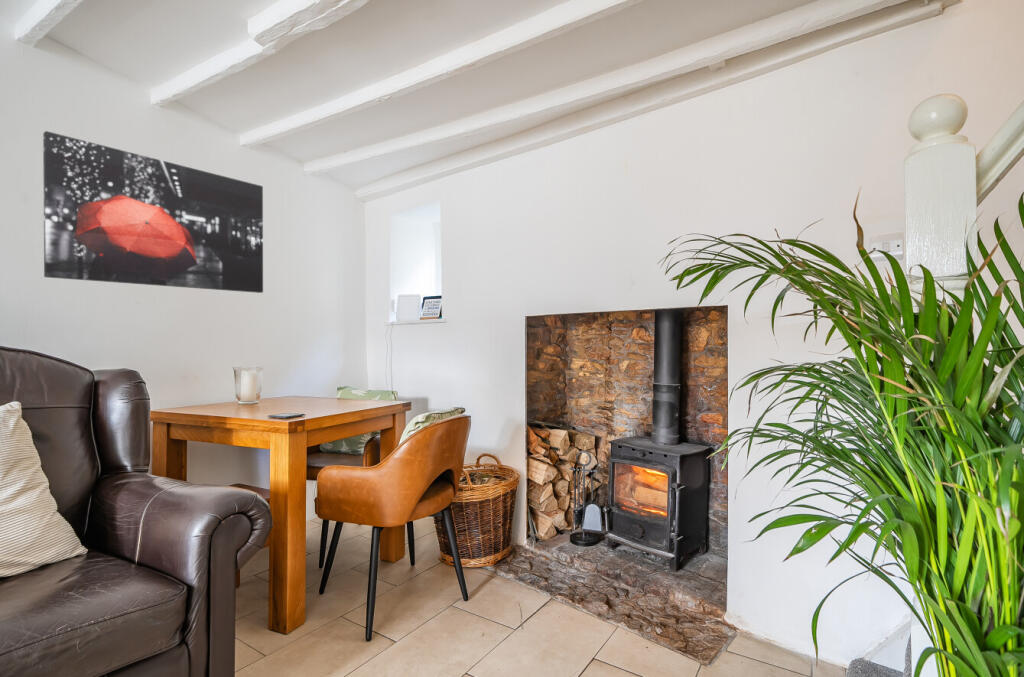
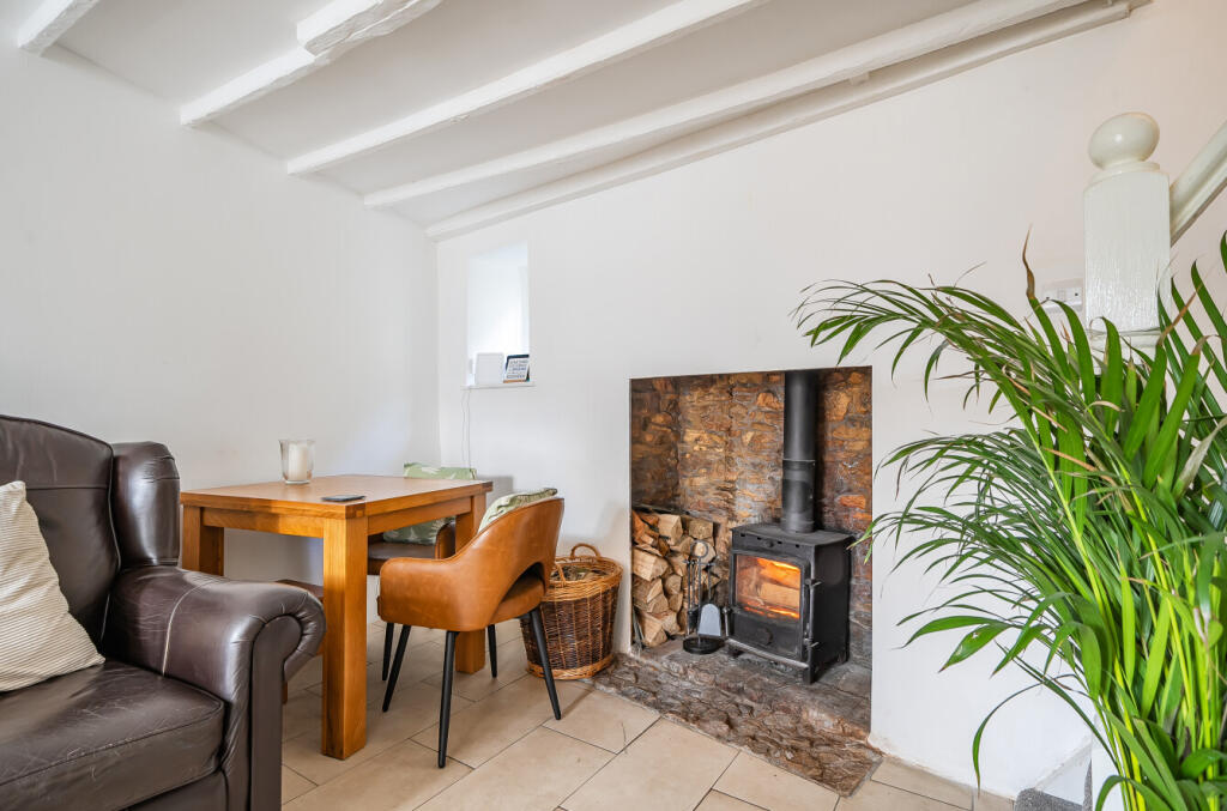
- wall art [42,130,264,294]
